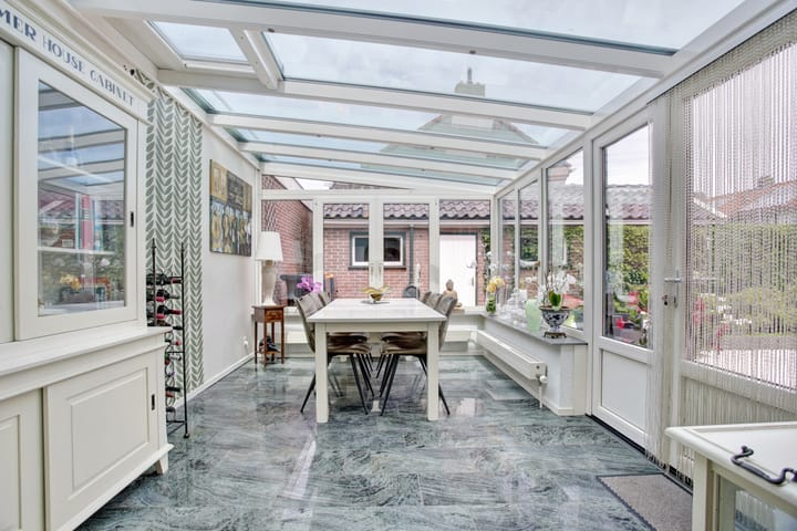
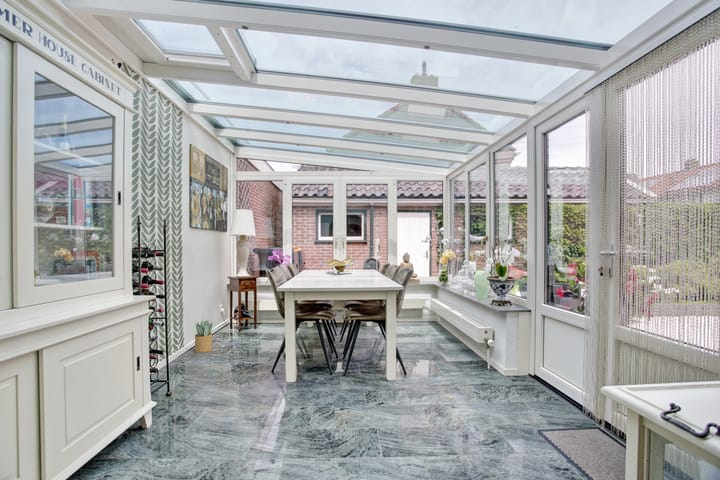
+ potted plant [194,319,214,354]
